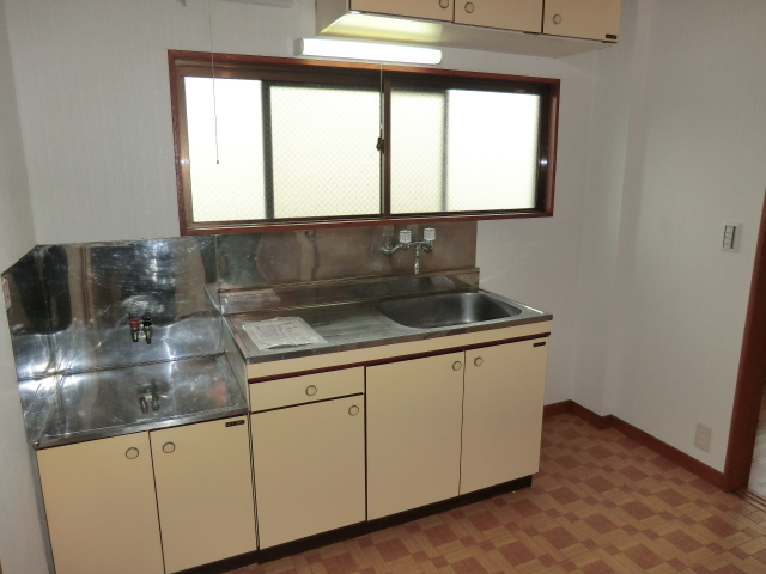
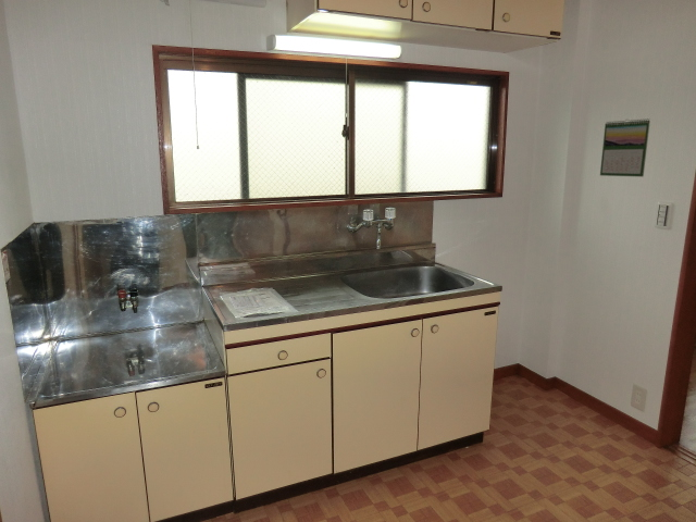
+ calendar [599,117,651,177]
